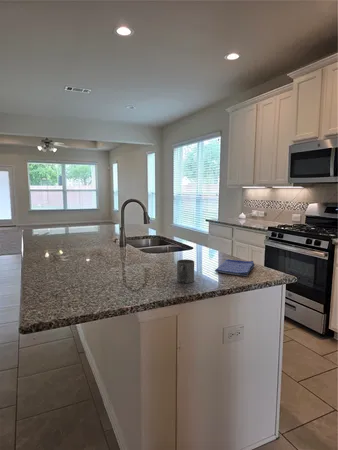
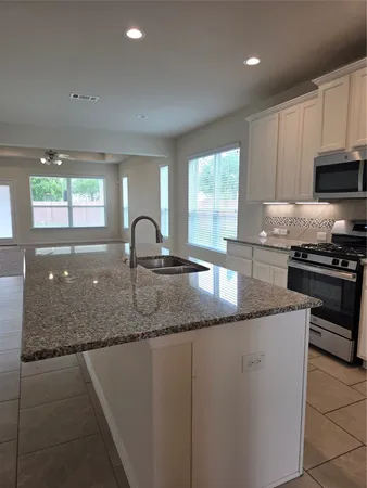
- mug [176,258,195,284]
- dish towel [214,259,255,277]
